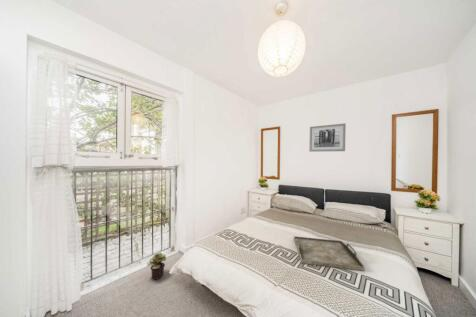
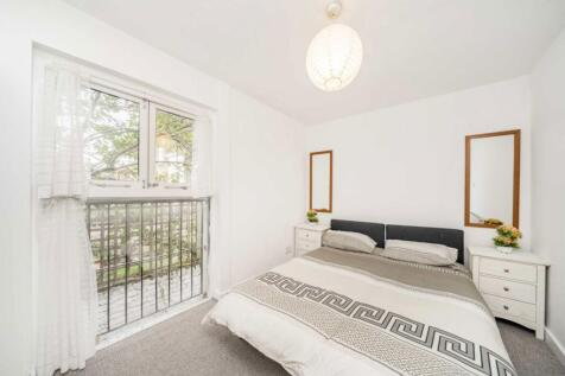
- wall art [308,122,347,153]
- potted plant [146,252,167,281]
- serving tray [293,235,366,272]
